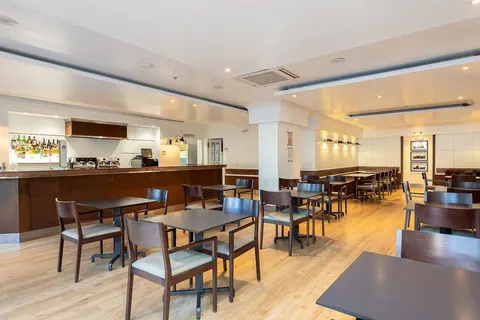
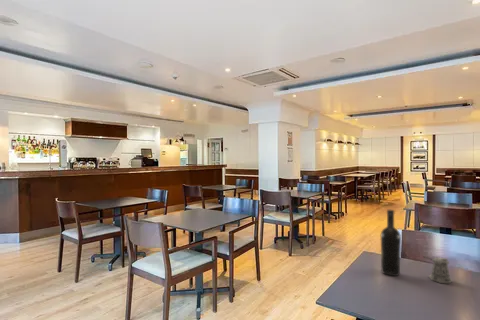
+ wine bottle [380,209,402,277]
+ pepper shaker [422,255,453,284]
